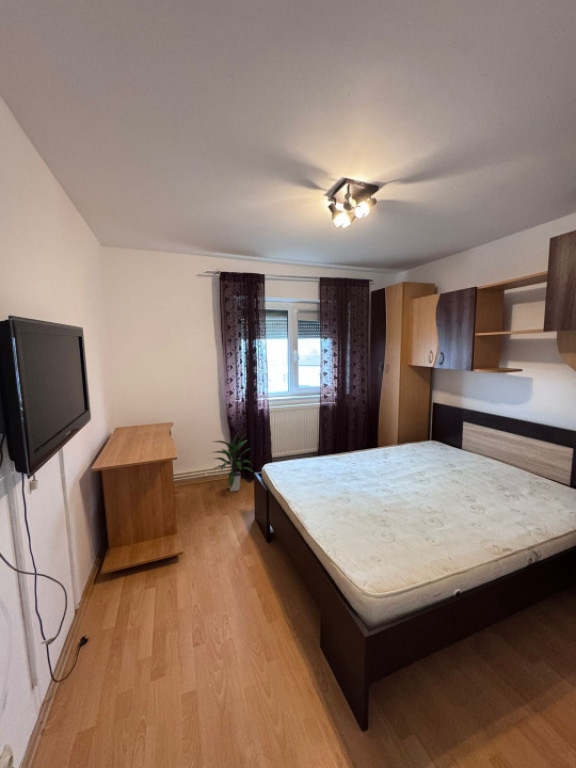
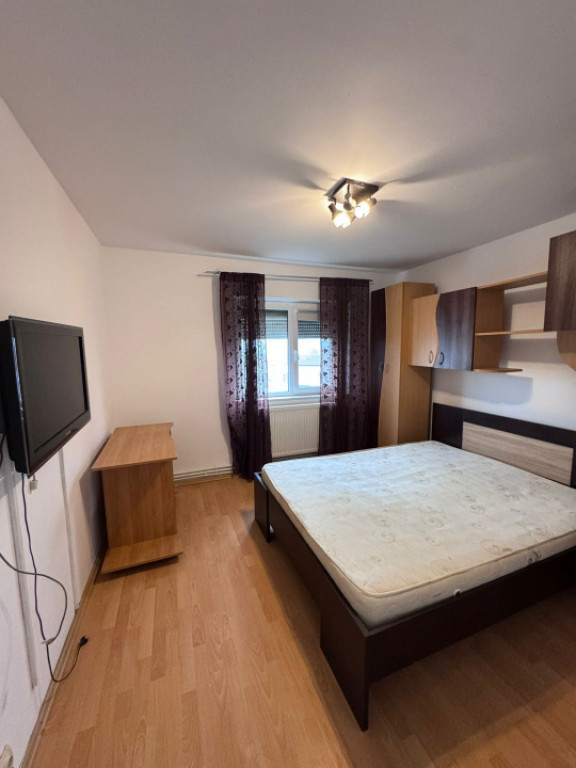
- indoor plant [210,433,253,492]
